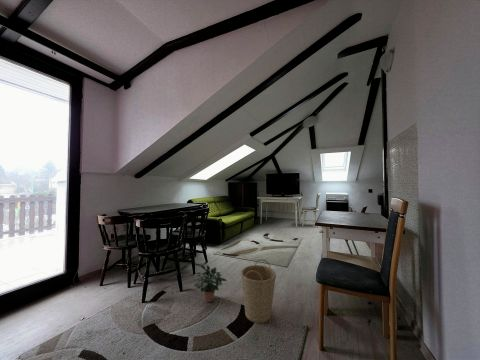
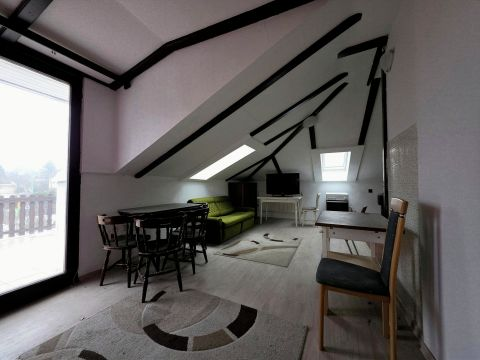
- basket [240,259,277,324]
- potted plant [193,264,228,303]
